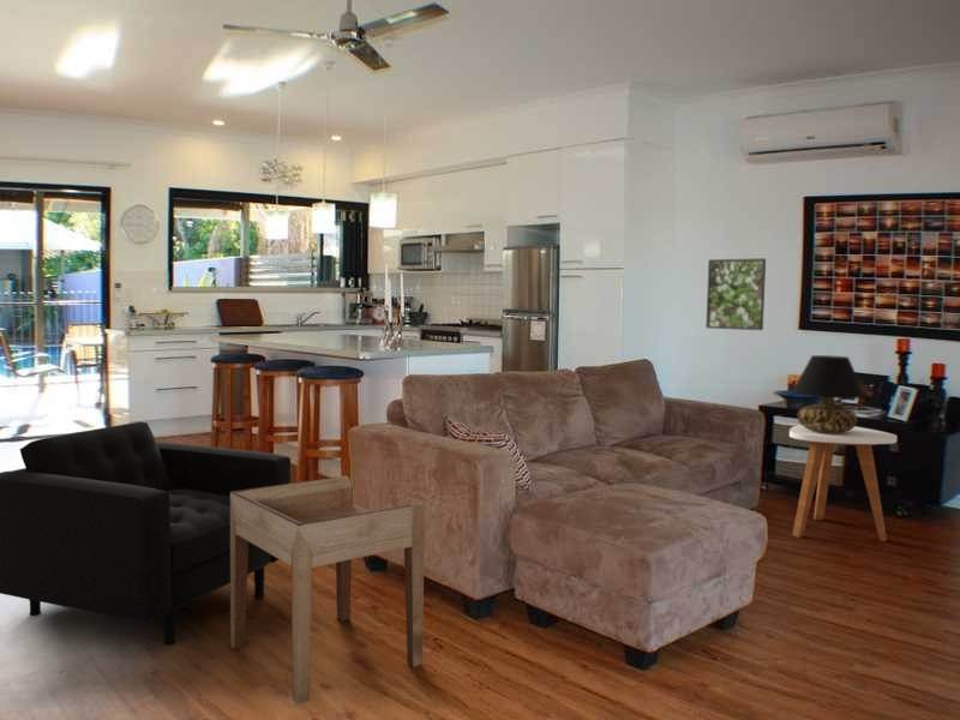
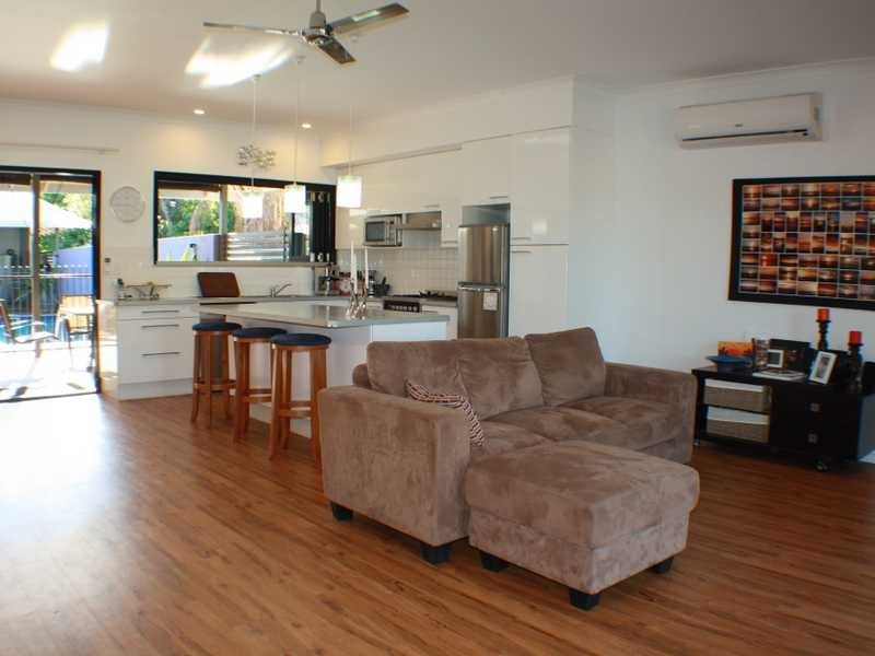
- armchair [0,421,292,646]
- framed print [704,257,767,331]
- side table [788,424,899,542]
- table lamp [791,354,868,433]
- side table [229,475,426,704]
